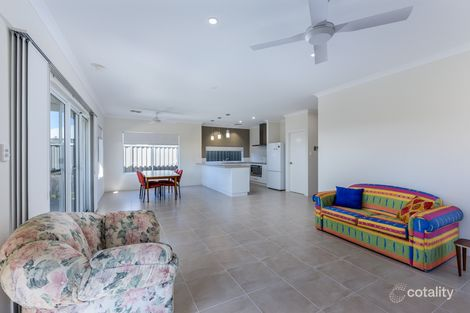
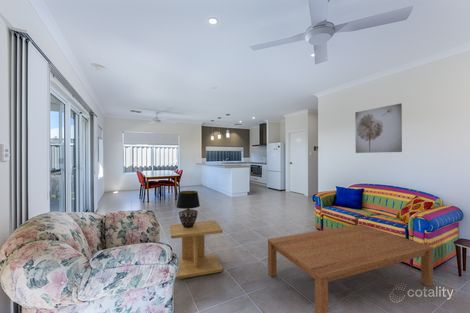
+ coffee table [267,223,434,313]
+ side table [169,220,224,280]
+ wall art [354,102,403,154]
+ table lamp [175,190,201,228]
